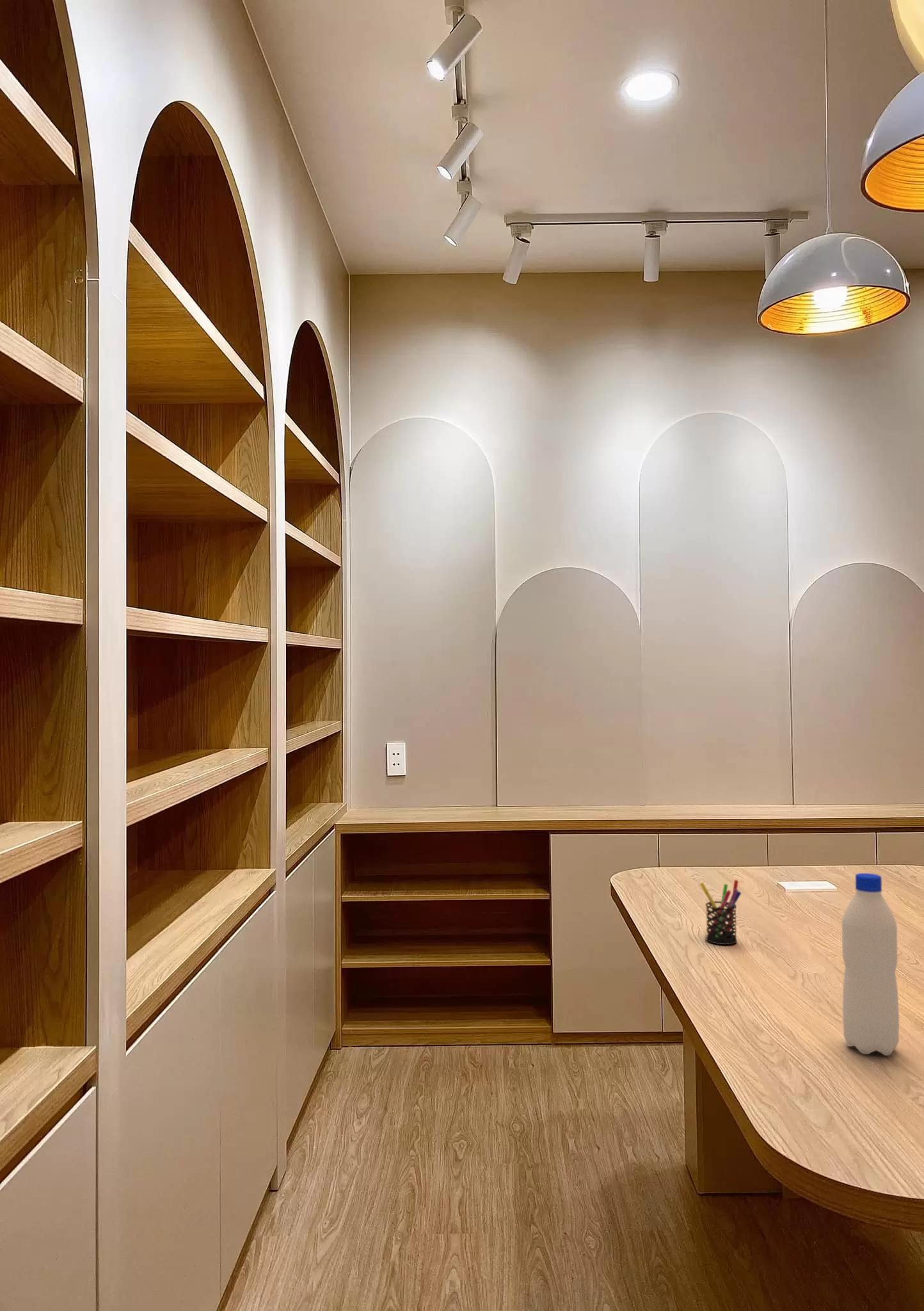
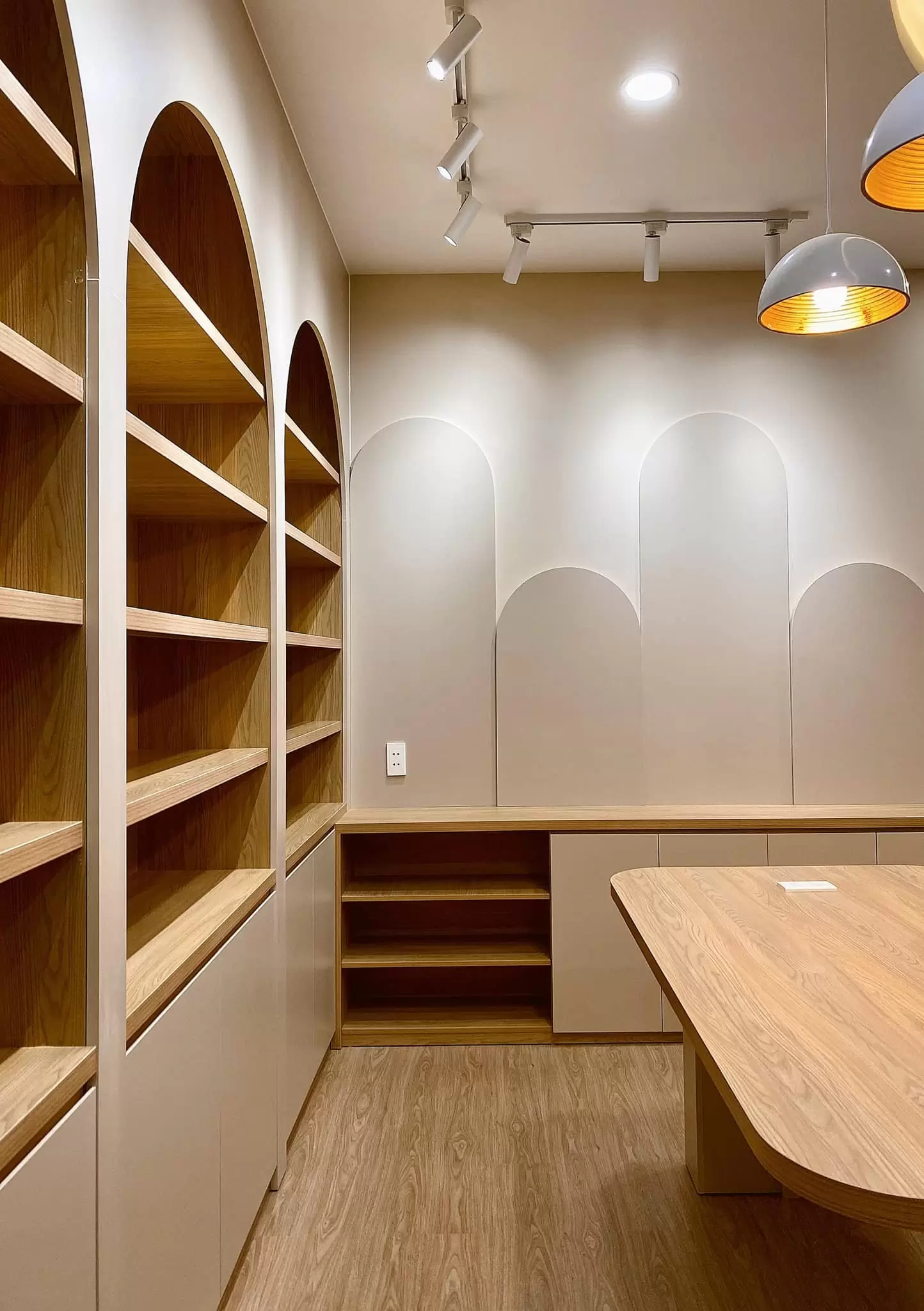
- water bottle [841,873,900,1056]
- pen holder [699,879,742,945]
